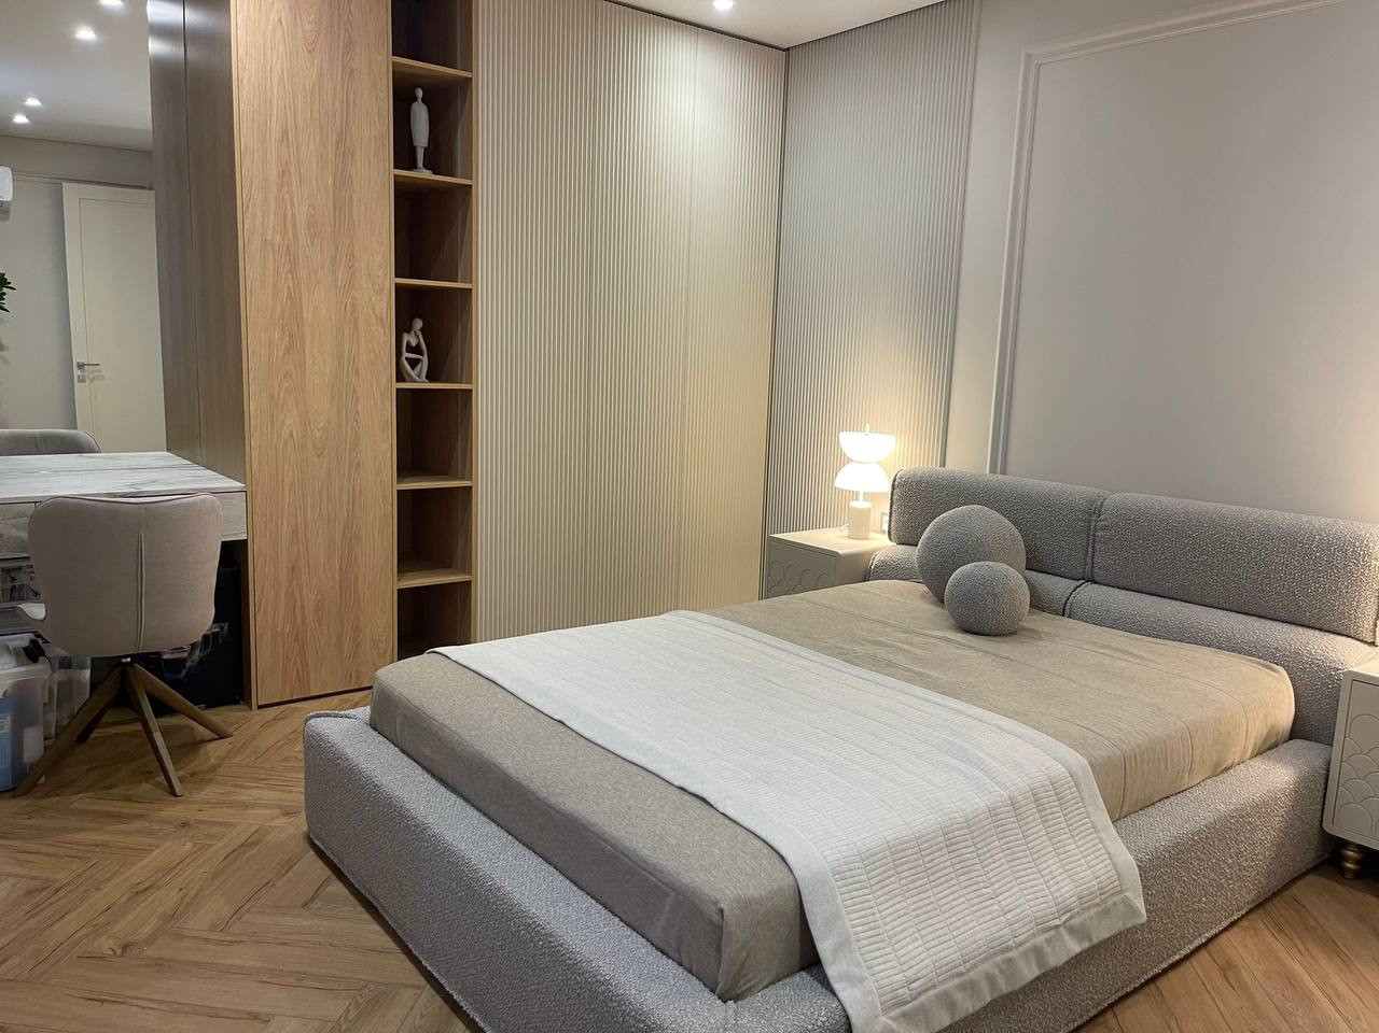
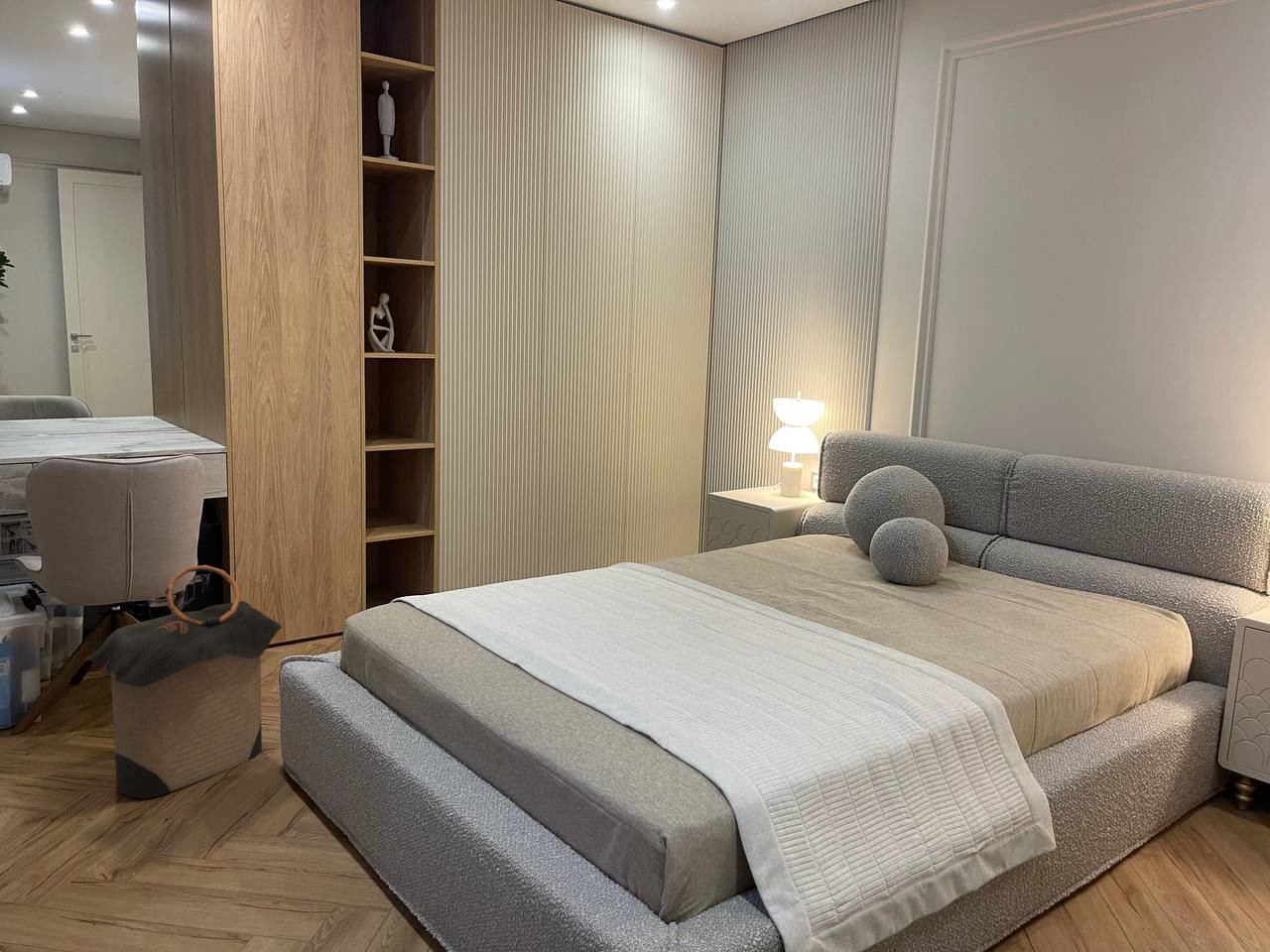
+ laundry hamper [83,564,283,800]
